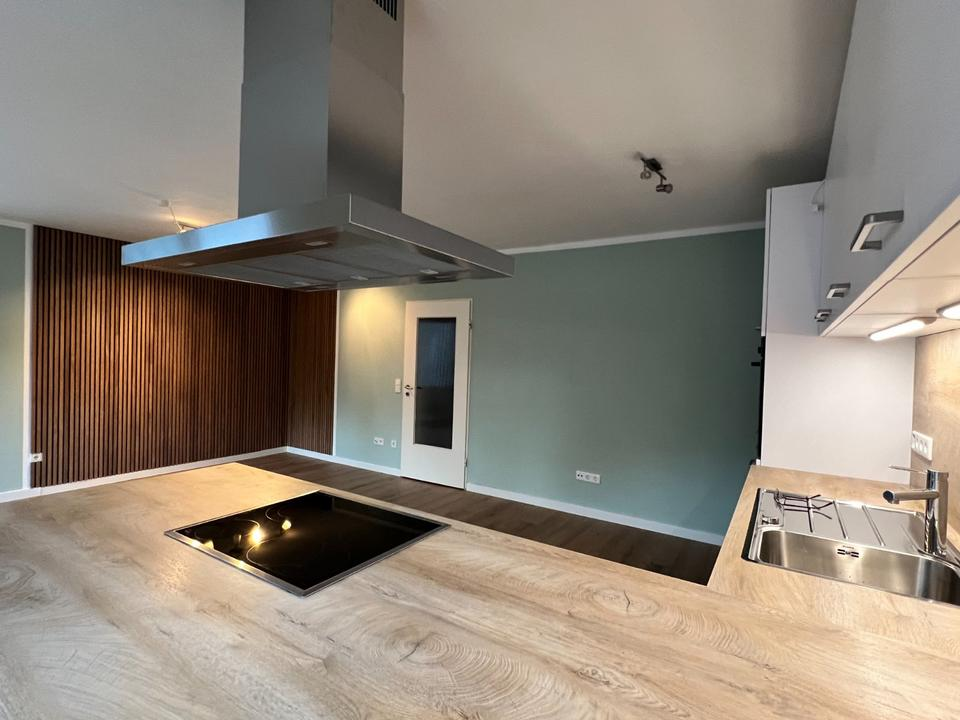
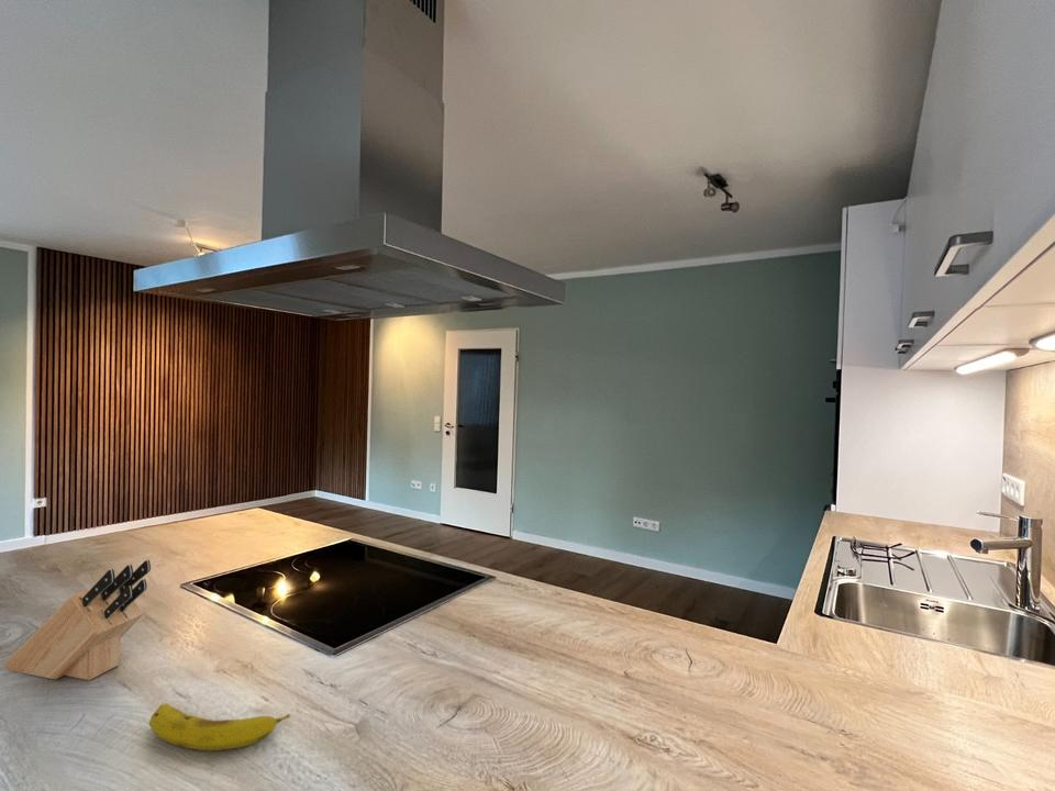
+ fruit [148,703,291,751]
+ knife block [2,559,152,681]
